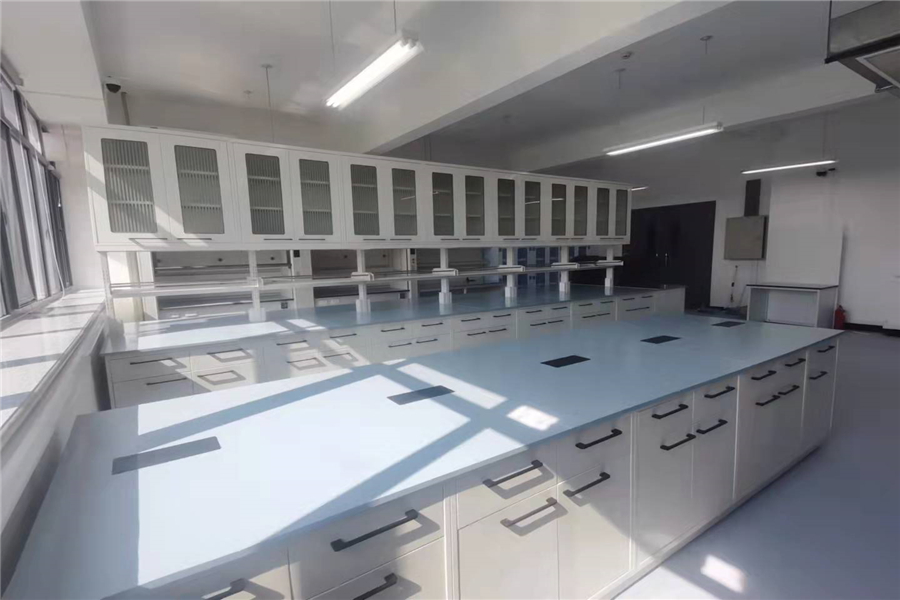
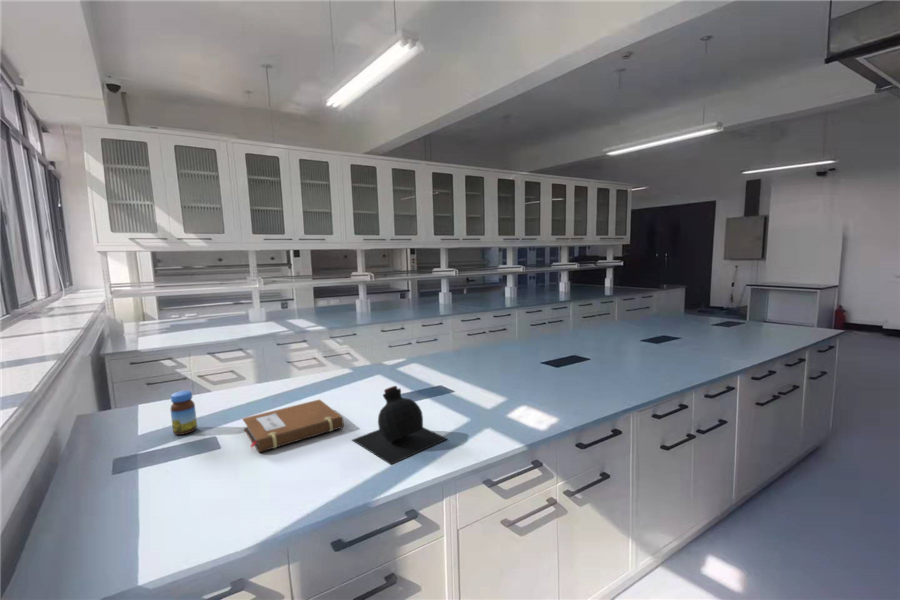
+ bottle [351,385,448,466]
+ notebook [242,398,345,453]
+ jar [170,390,198,436]
